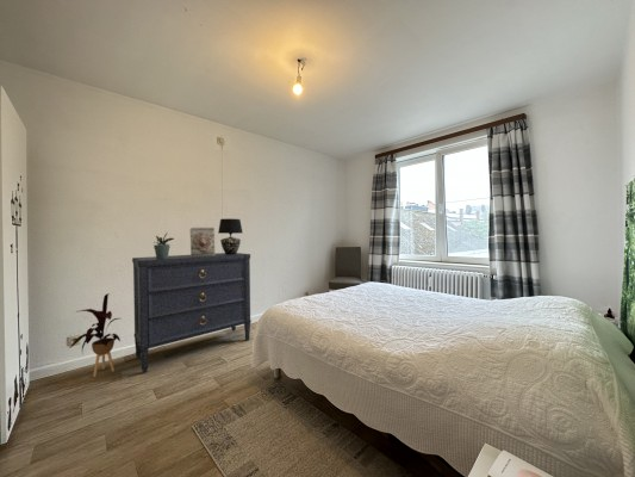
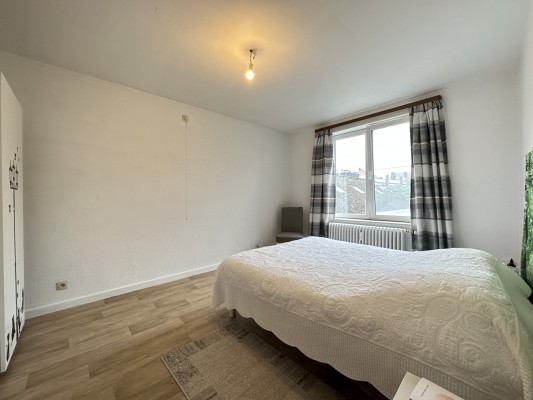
- table lamp [217,217,243,255]
- house plant [68,292,122,378]
- dresser [131,252,253,374]
- decorative sculpture [189,227,217,256]
- potted plant [152,233,175,259]
